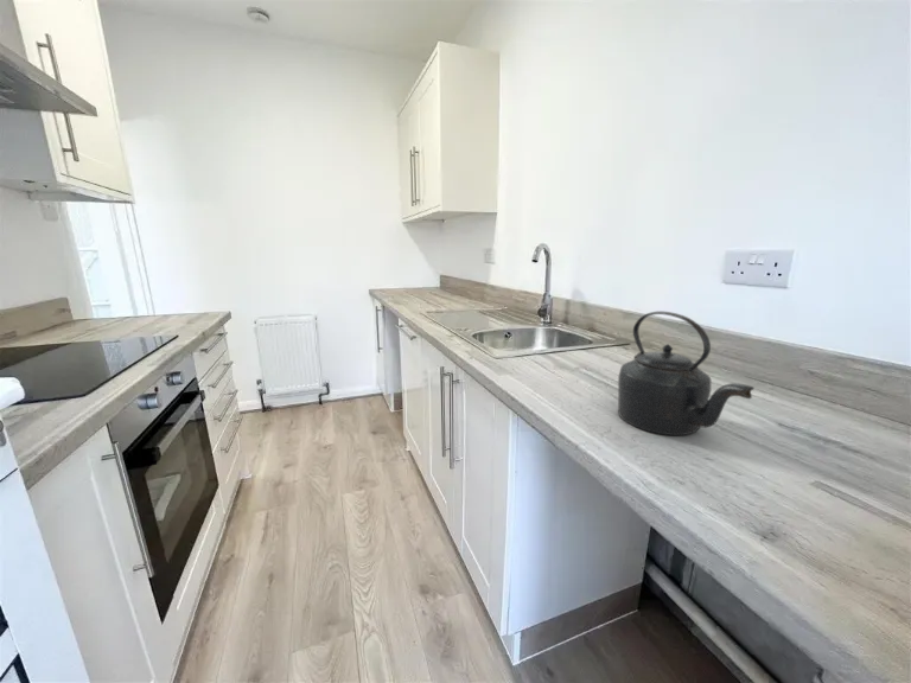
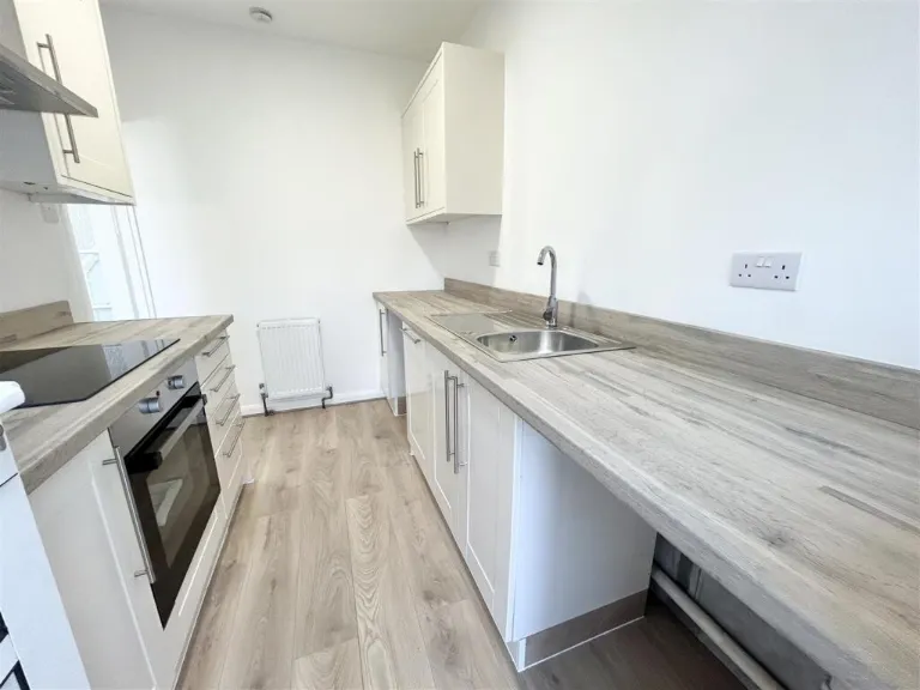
- kettle [617,309,756,436]
